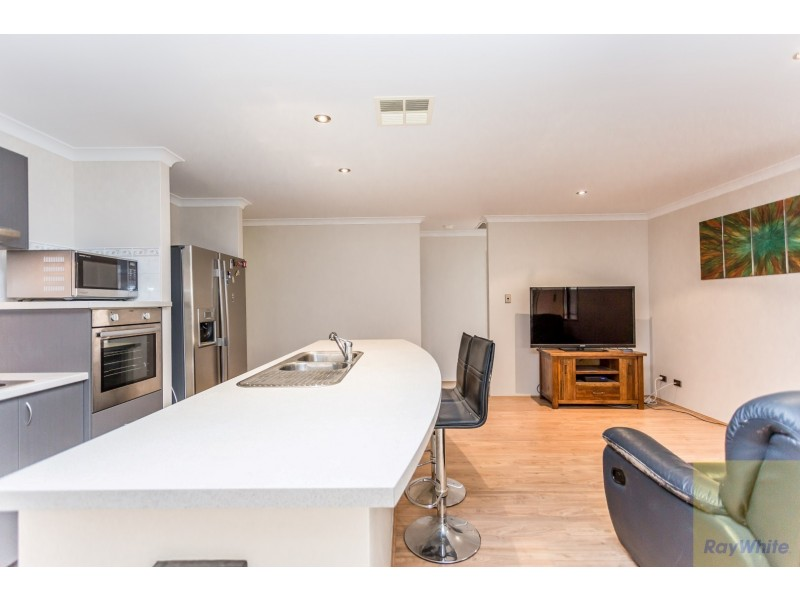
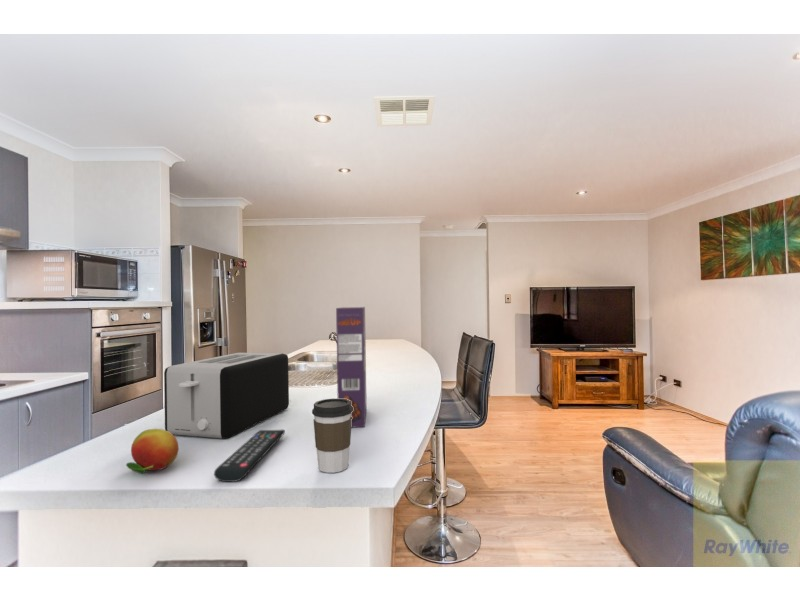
+ fruit [125,428,180,474]
+ toaster [163,352,290,439]
+ cereal box [335,306,368,428]
+ coffee cup [311,398,353,474]
+ remote control [213,429,286,483]
